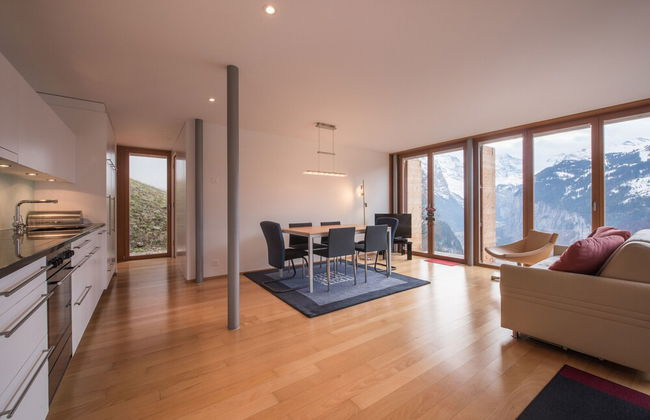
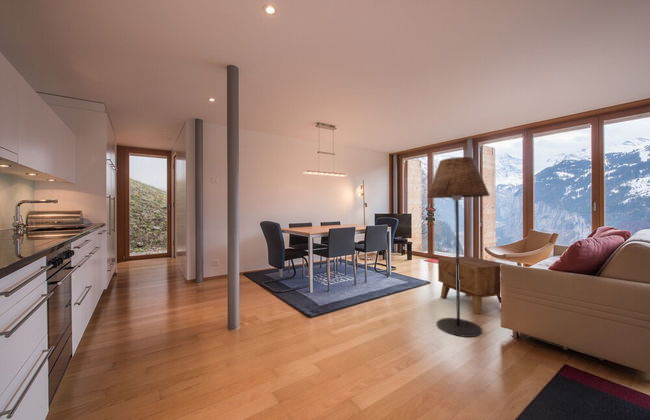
+ floor lamp [426,156,491,338]
+ side table [437,255,505,315]
